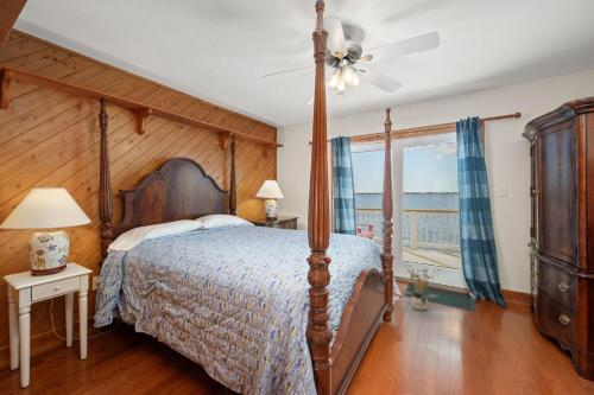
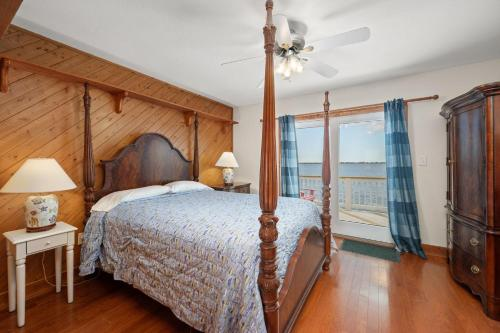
- potted plant [402,262,444,311]
